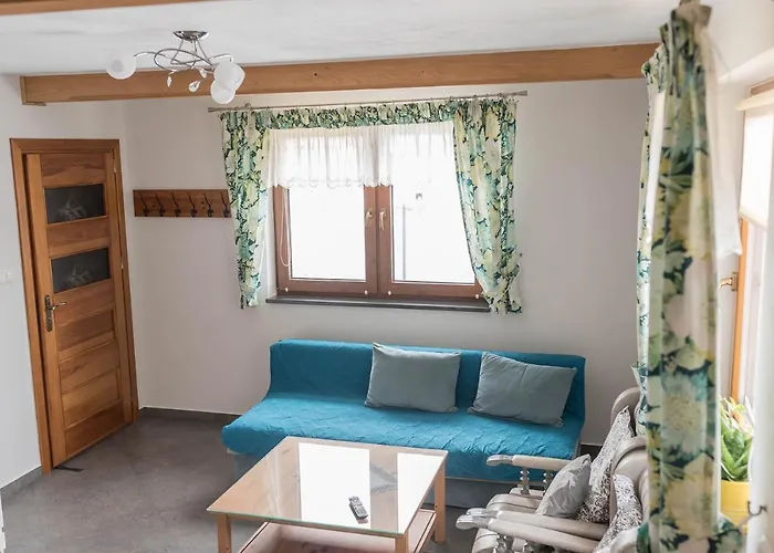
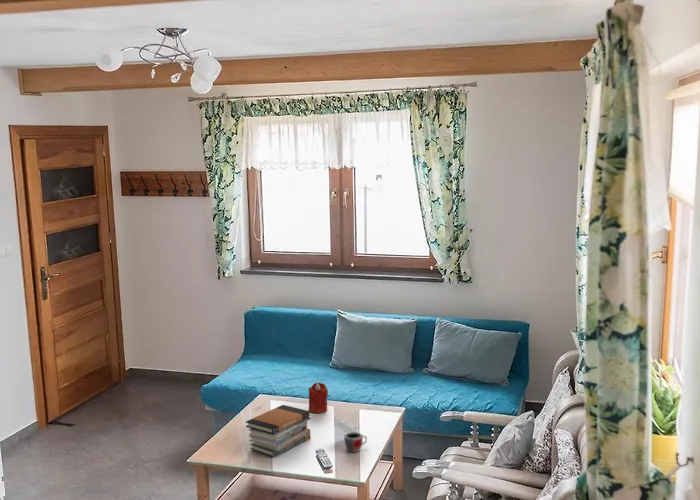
+ book stack [245,404,312,458]
+ candle [308,381,329,414]
+ mug [343,431,368,453]
